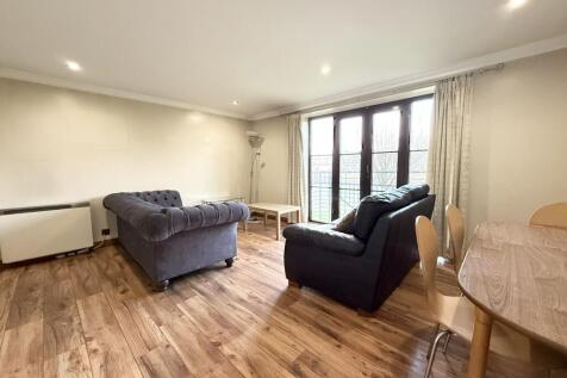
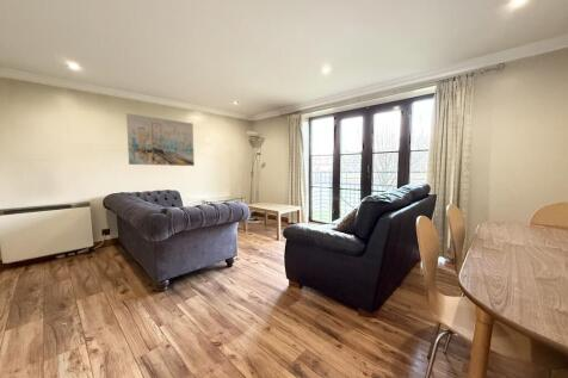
+ wall art [125,112,196,167]
